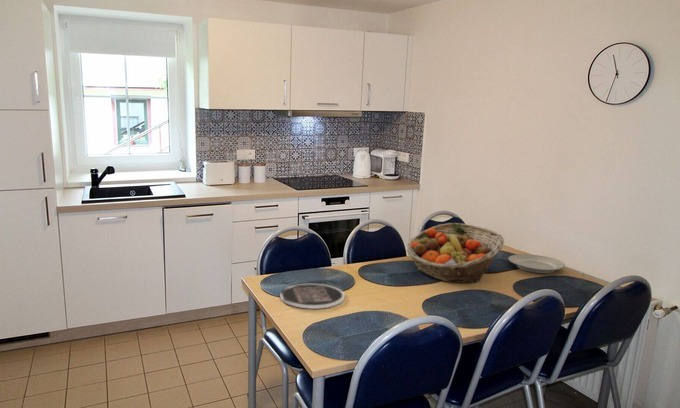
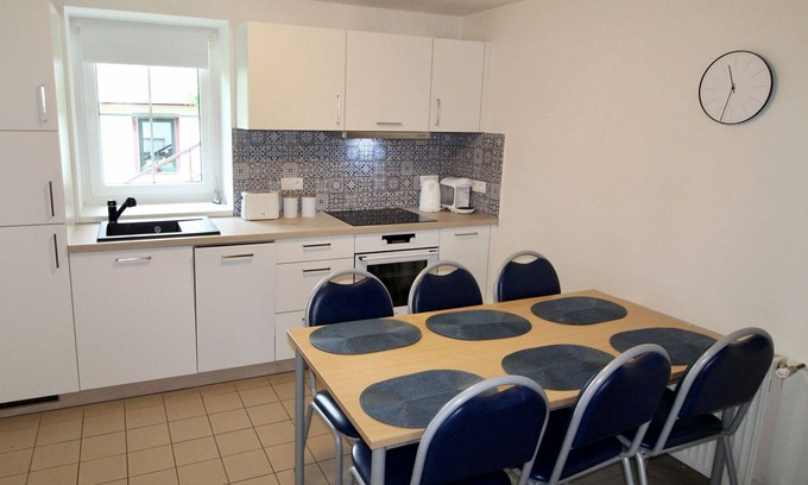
- plate [279,283,346,310]
- fruit basket [406,222,505,284]
- plate [508,253,566,274]
